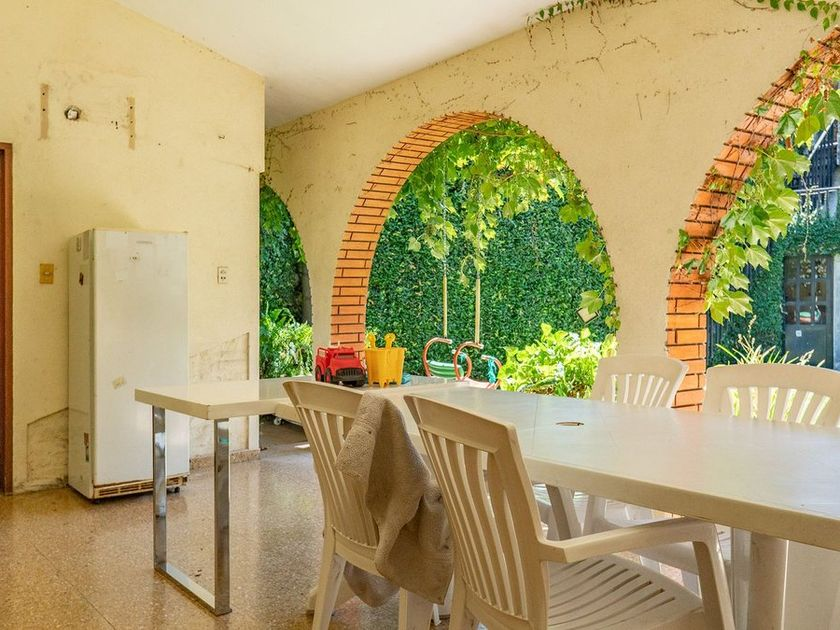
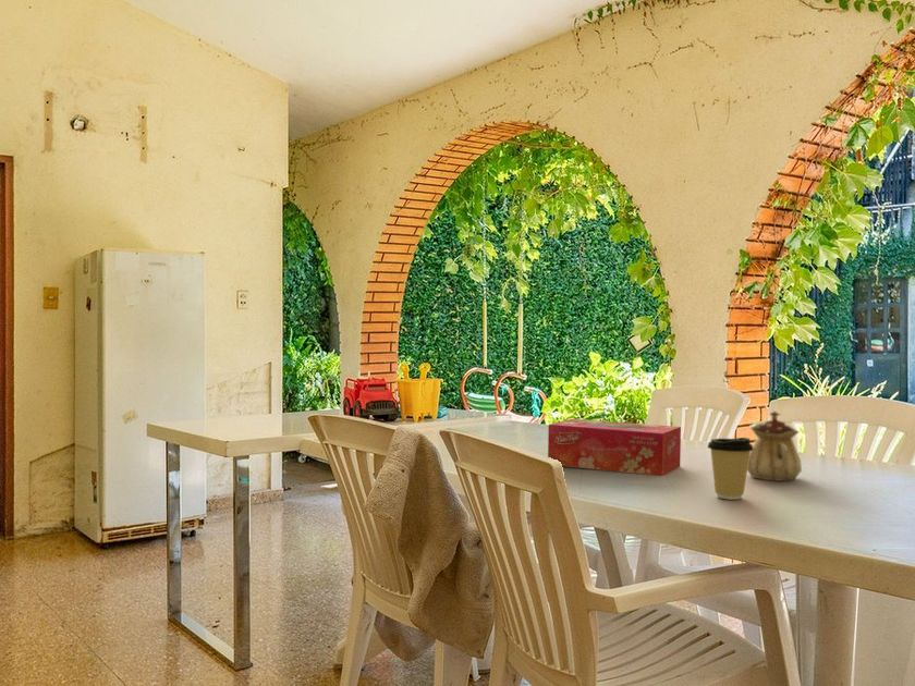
+ tissue box [547,418,682,477]
+ coffee cup [706,437,754,501]
+ teapot [747,409,803,481]
